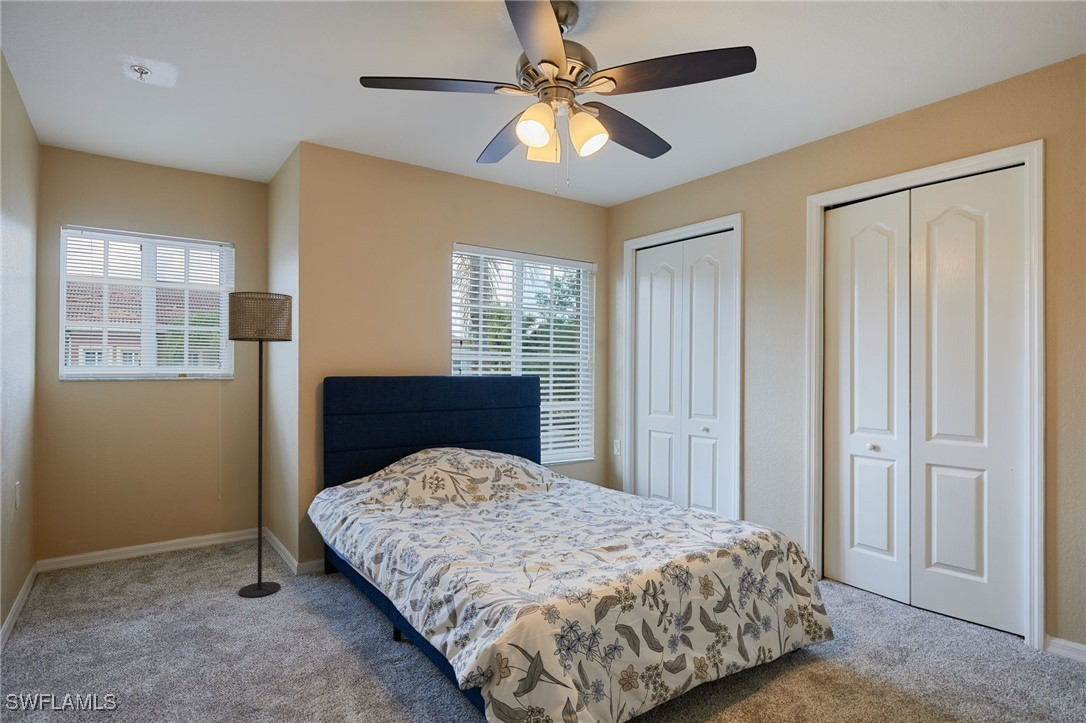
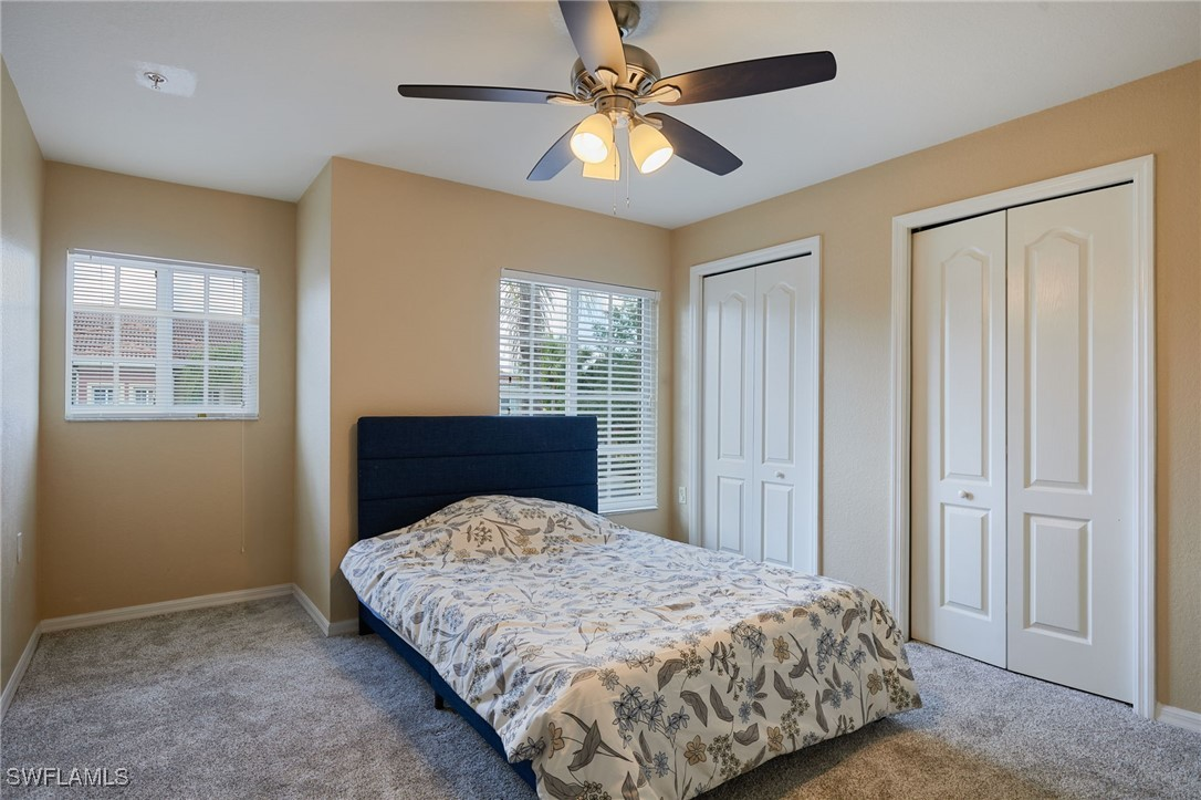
- floor lamp [227,291,293,598]
